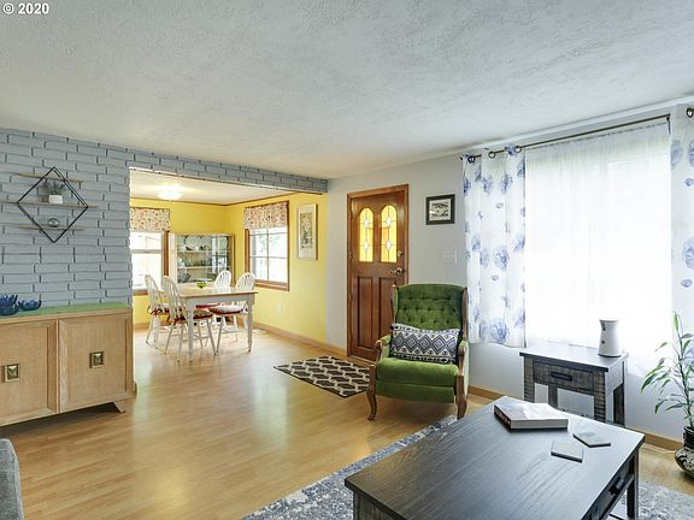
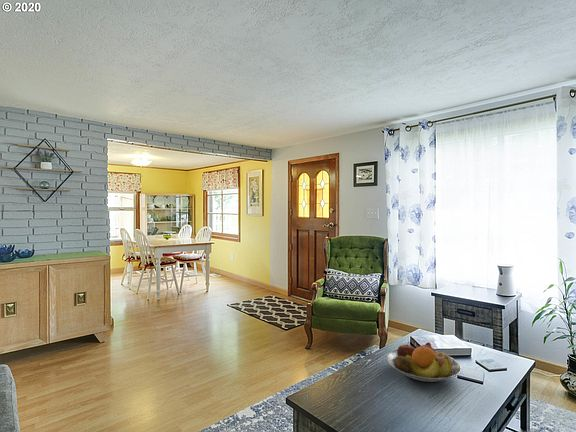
+ fruit bowl [385,341,462,383]
